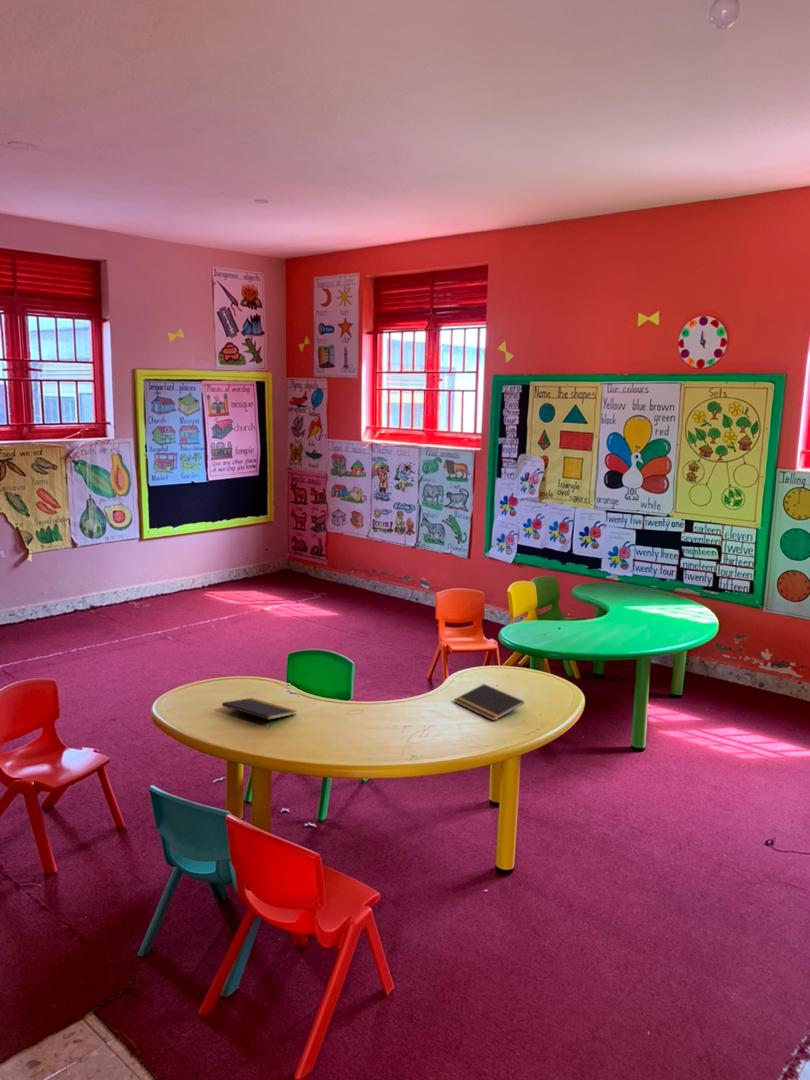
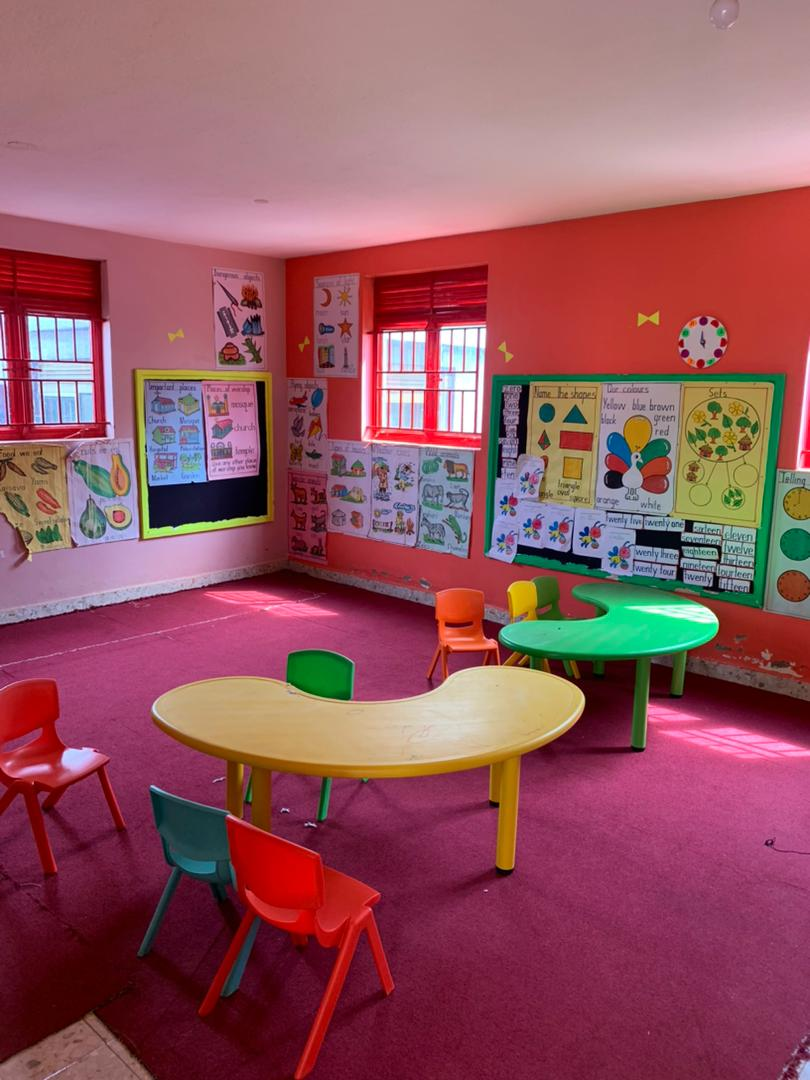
- notepad [221,697,297,729]
- notepad [453,683,525,722]
